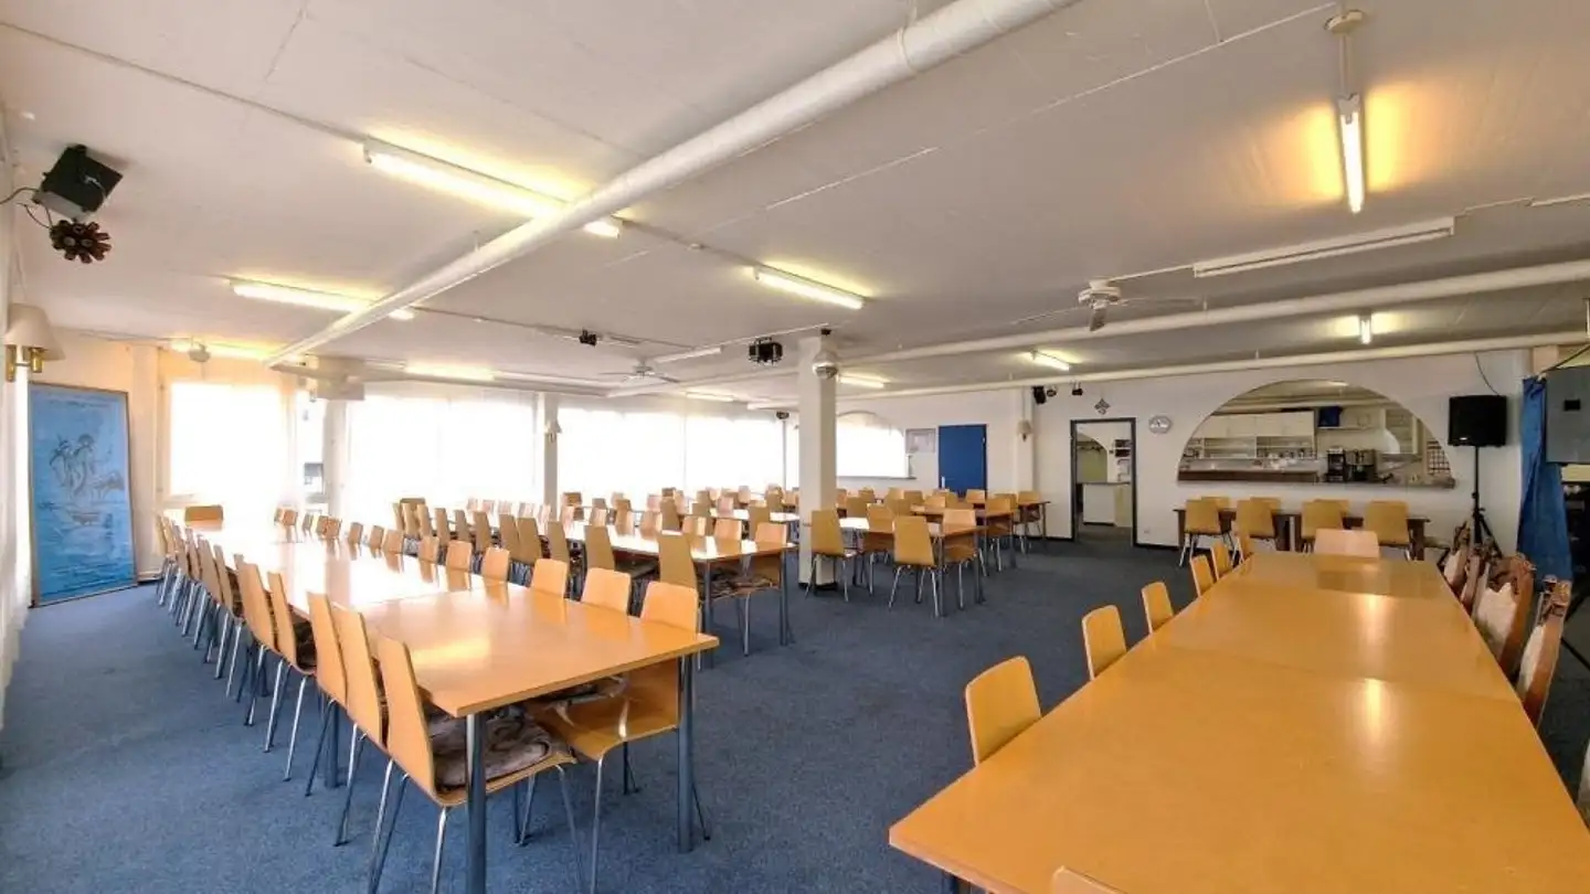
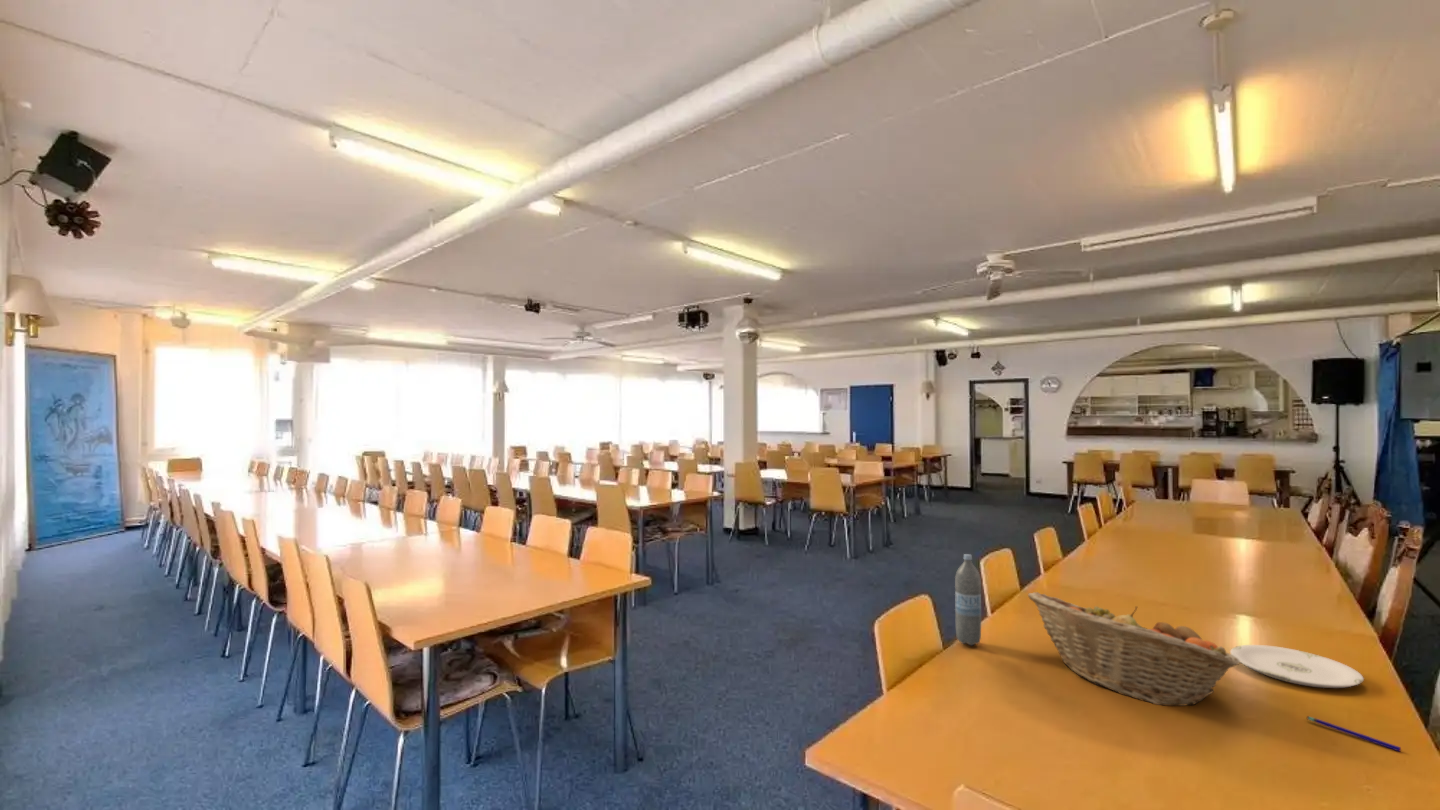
+ water bottle [954,553,982,647]
+ fruit basket [1027,591,1241,707]
+ plate [1229,644,1365,689]
+ pen [1306,715,1402,753]
